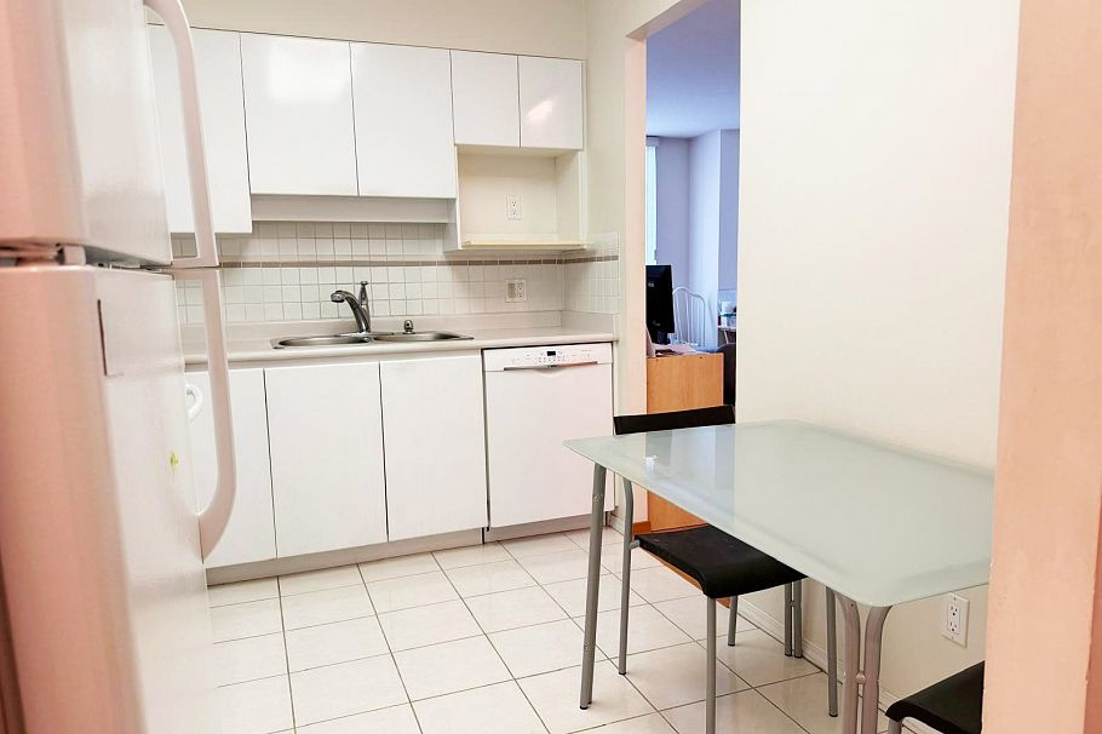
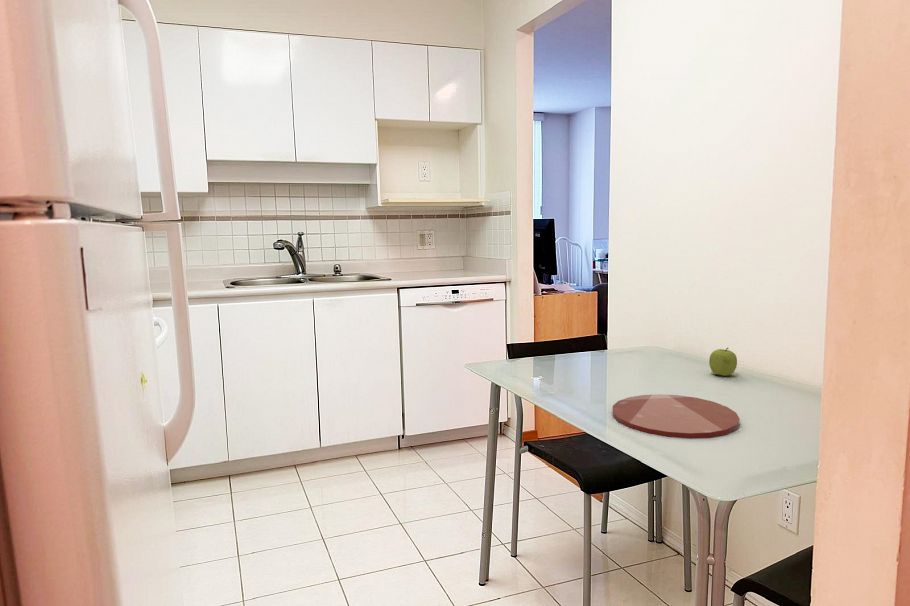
+ fruit [708,347,738,377]
+ plate [611,393,741,439]
